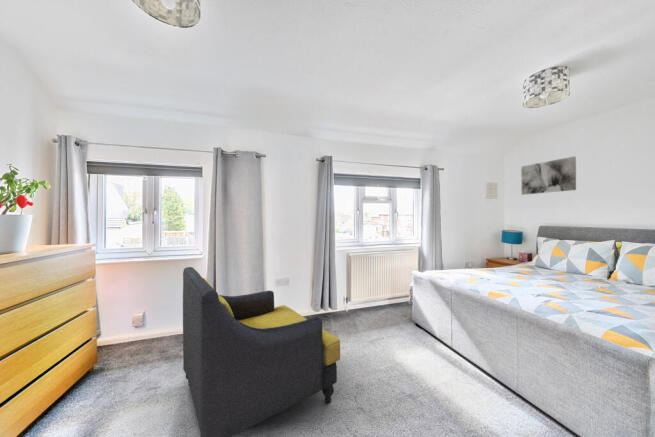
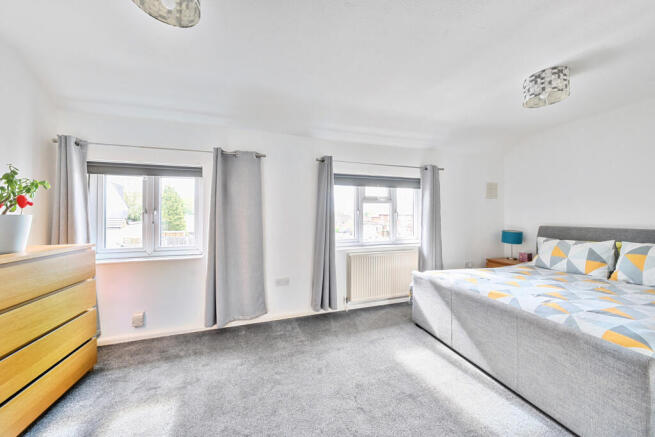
- armchair [182,266,341,437]
- wall art [520,156,577,196]
